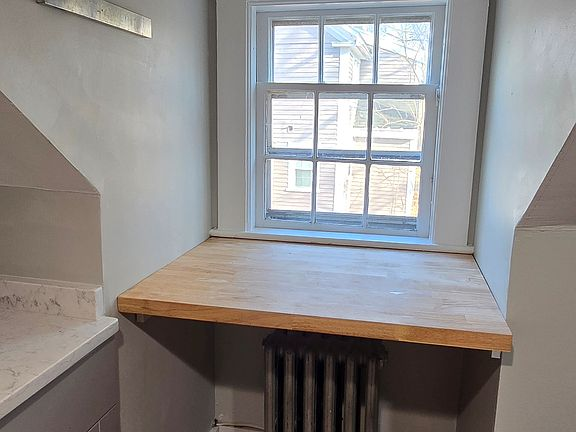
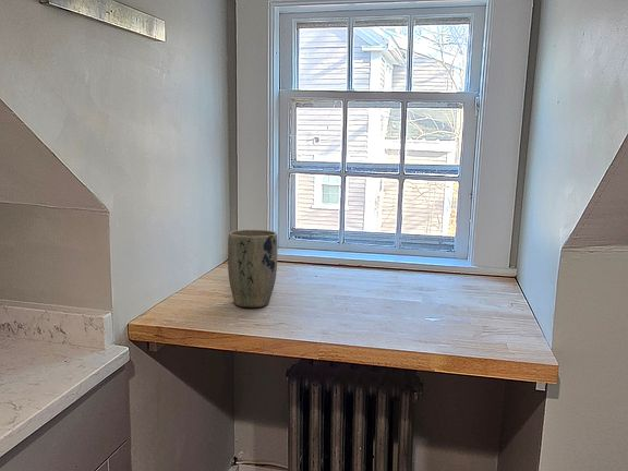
+ plant pot [227,229,279,309]
